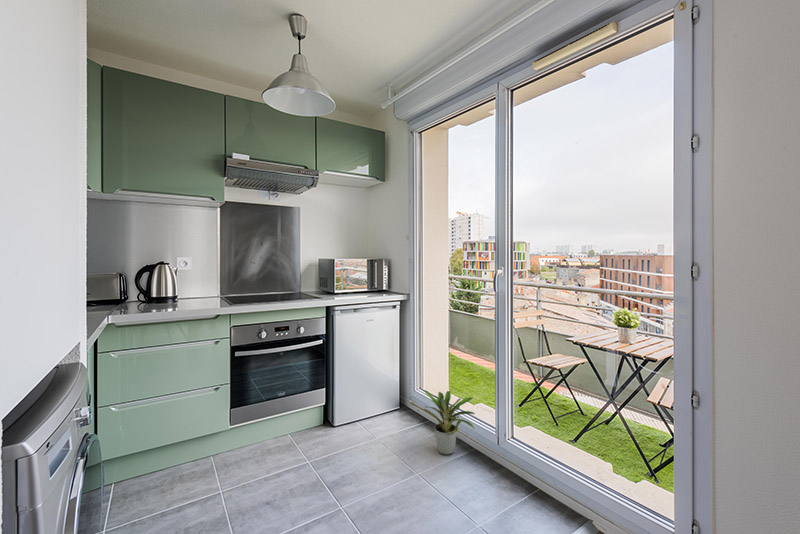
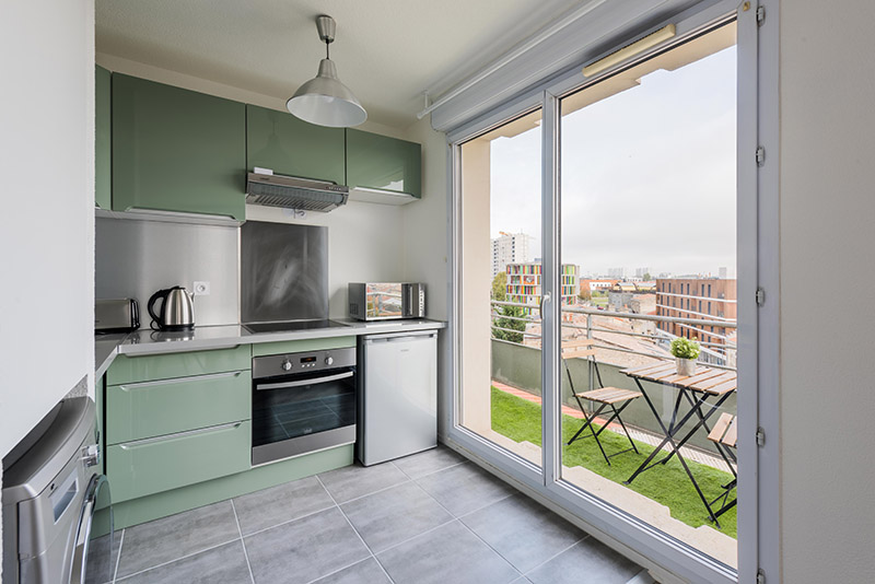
- potted plant [409,390,476,456]
